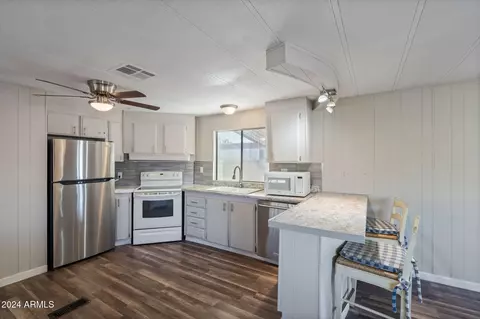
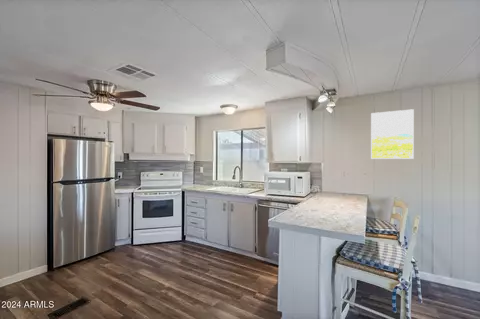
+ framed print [370,108,415,160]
